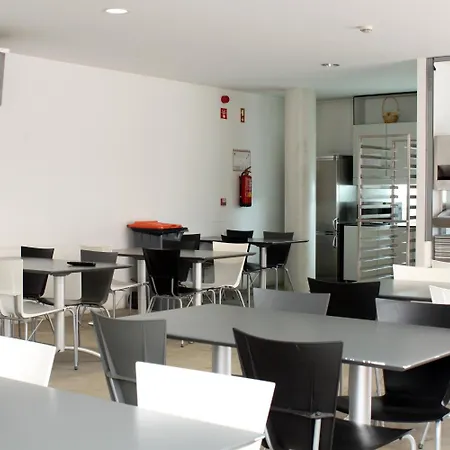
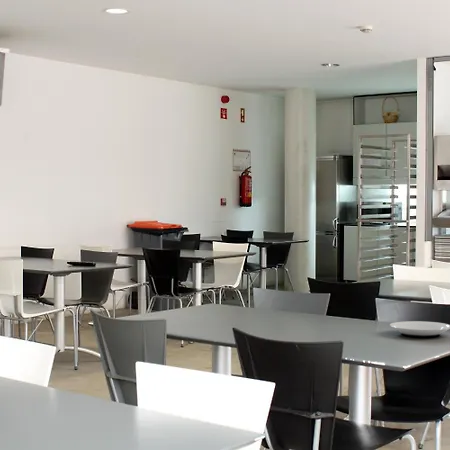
+ plate [389,320,450,339]
